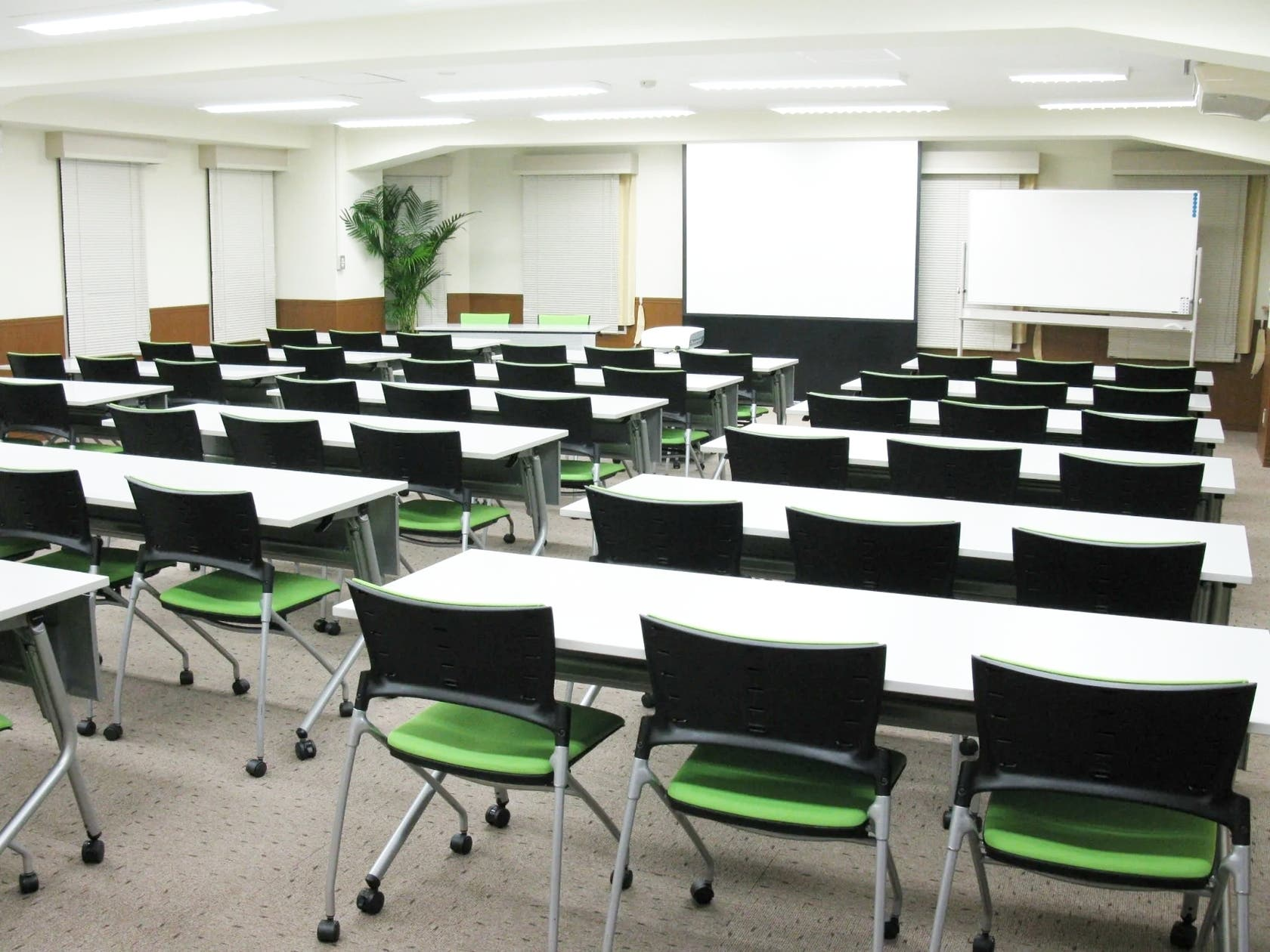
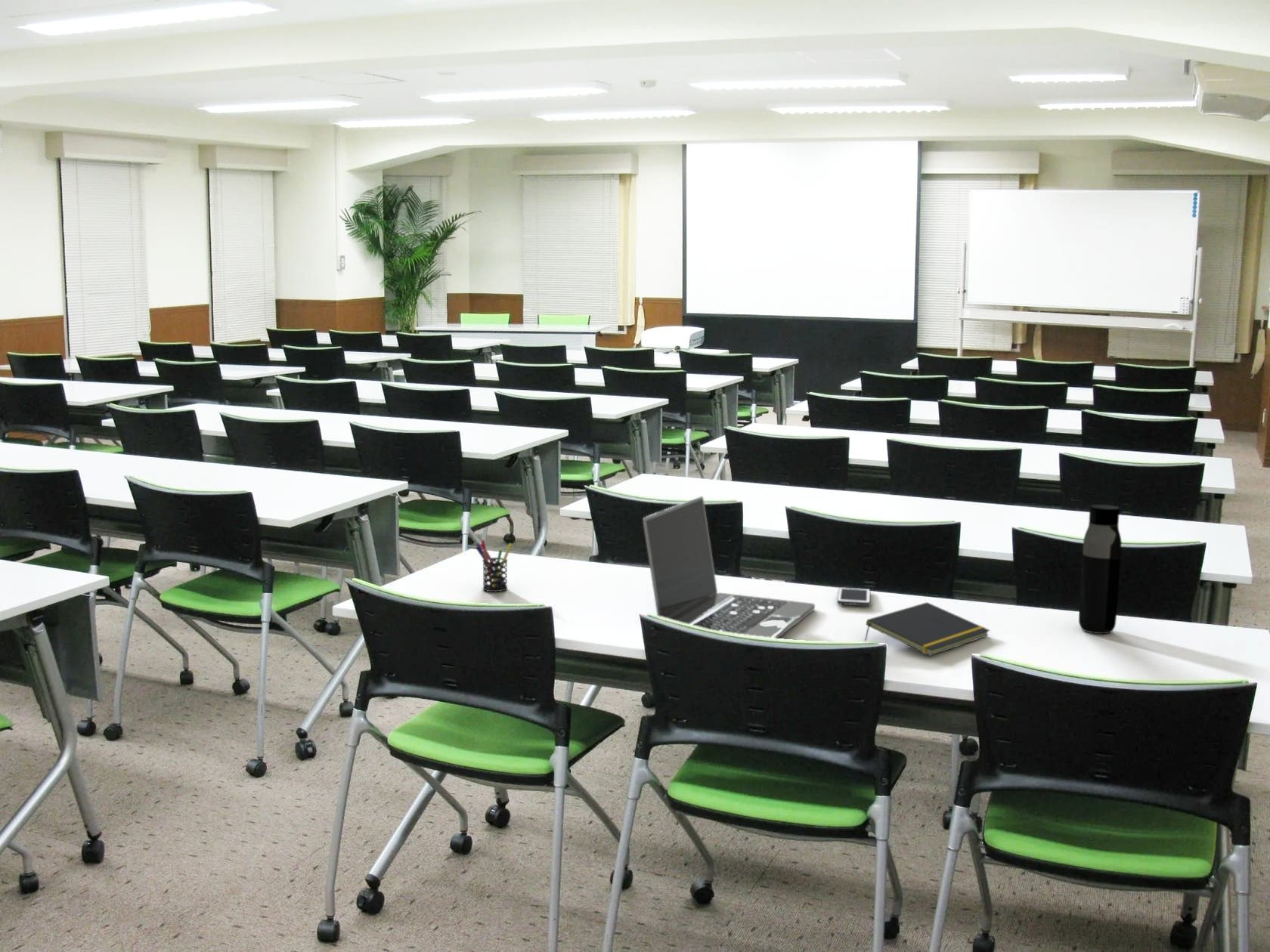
+ notepad [863,601,990,657]
+ water bottle [1078,504,1123,635]
+ laptop [643,496,816,639]
+ pen holder [475,539,513,592]
+ cell phone [836,586,871,607]
